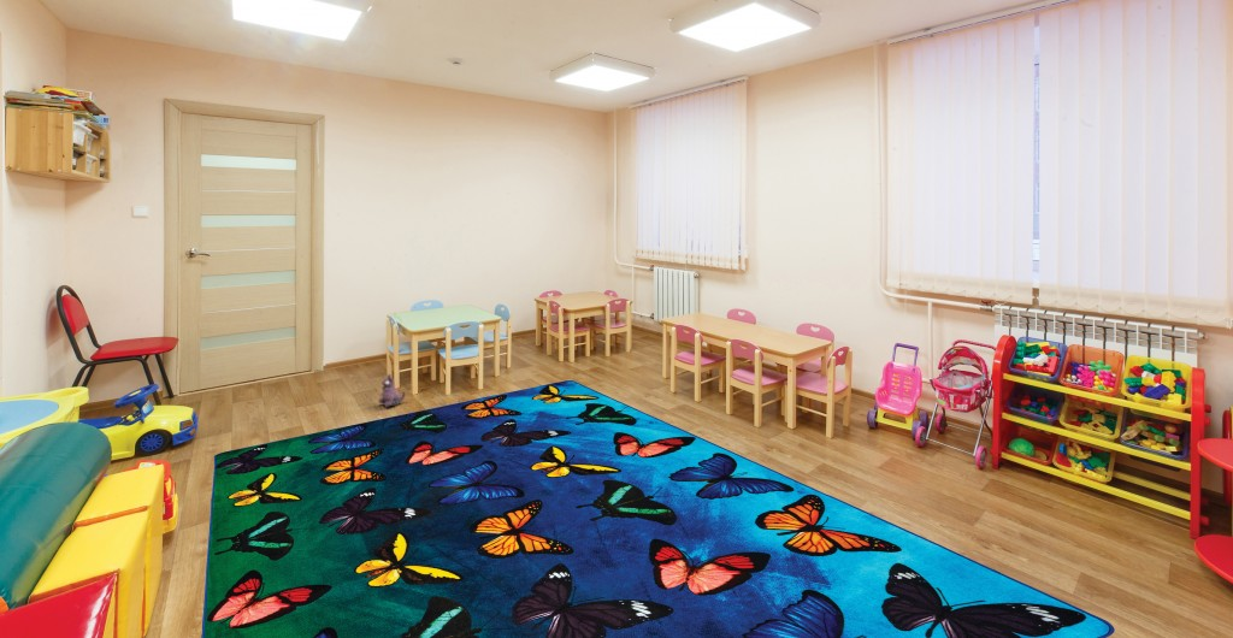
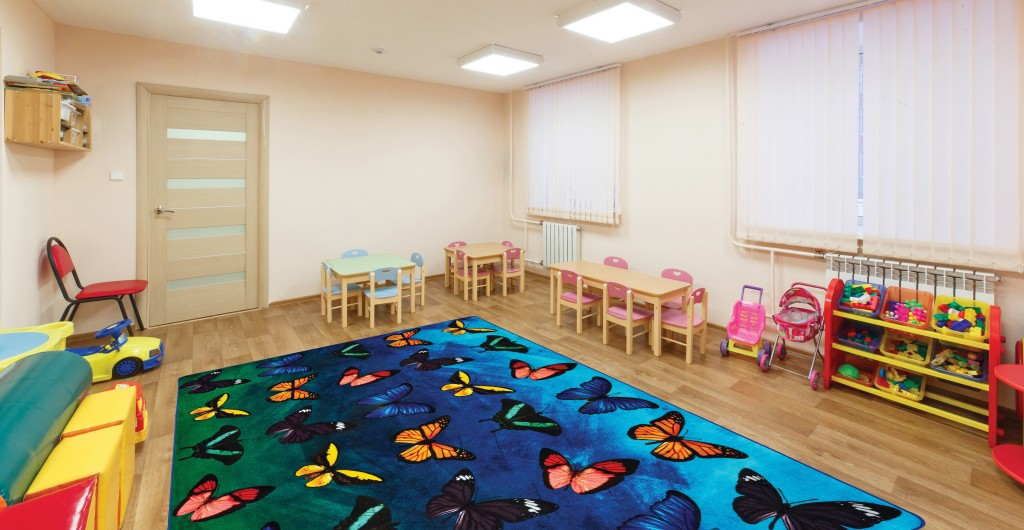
- plush toy [377,373,407,408]
